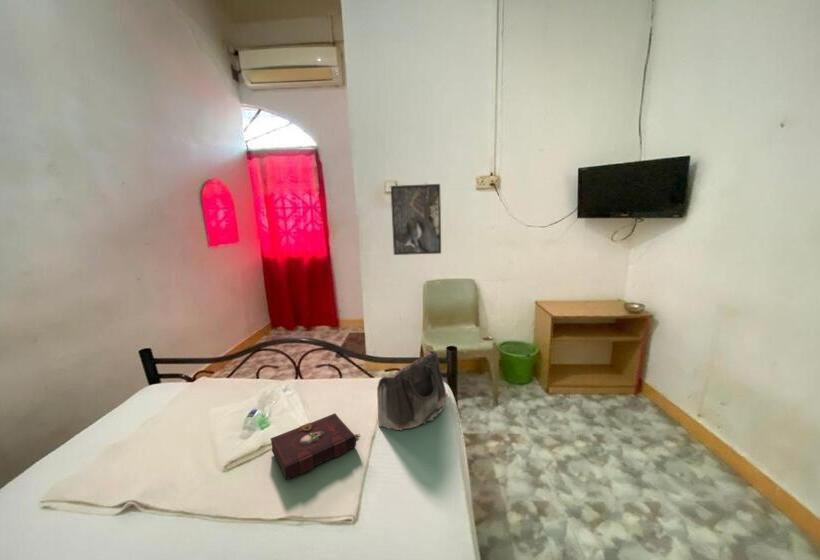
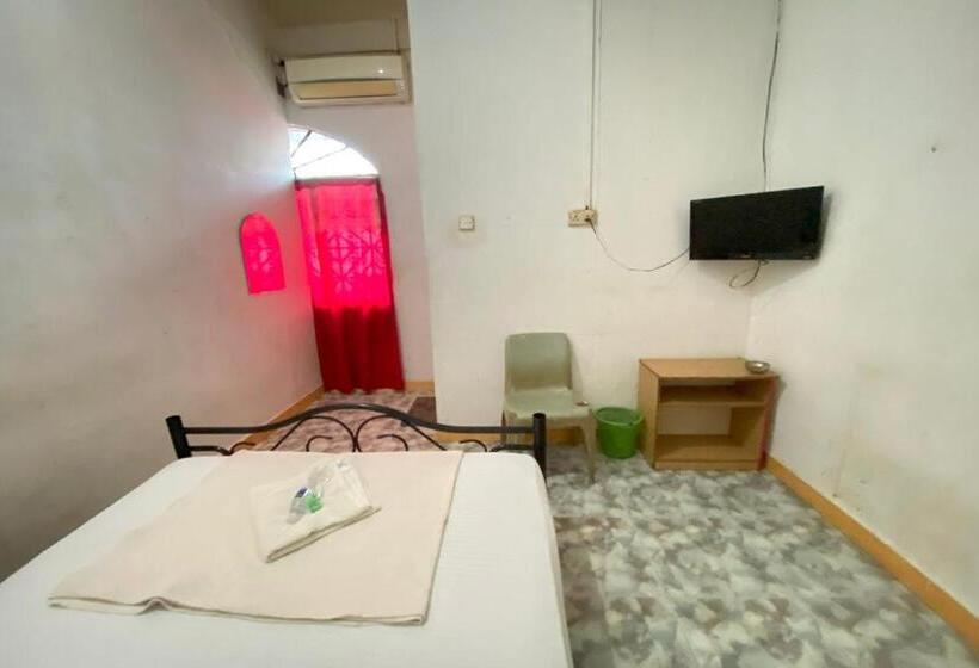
- saddlebag [376,350,450,431]
- book [269,412,361,481]
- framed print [390,183,442,256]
